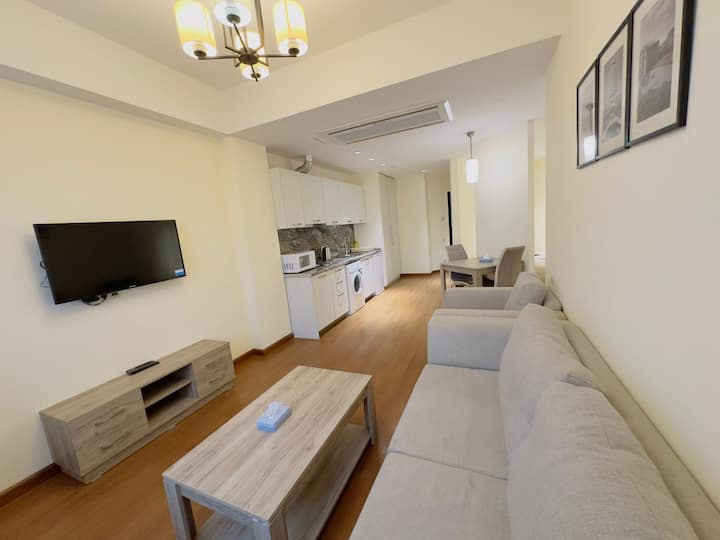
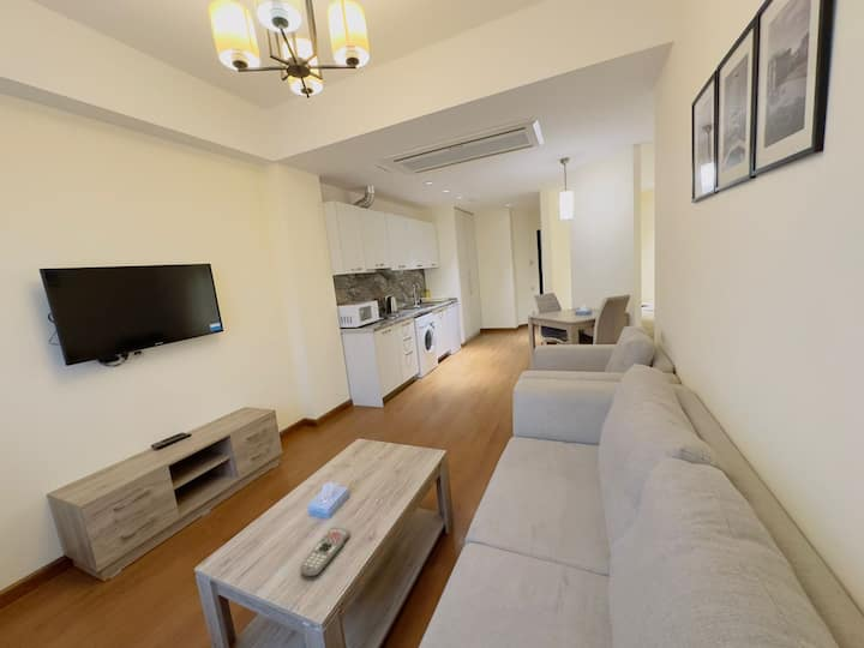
+ remote control [299,527,350,577]
